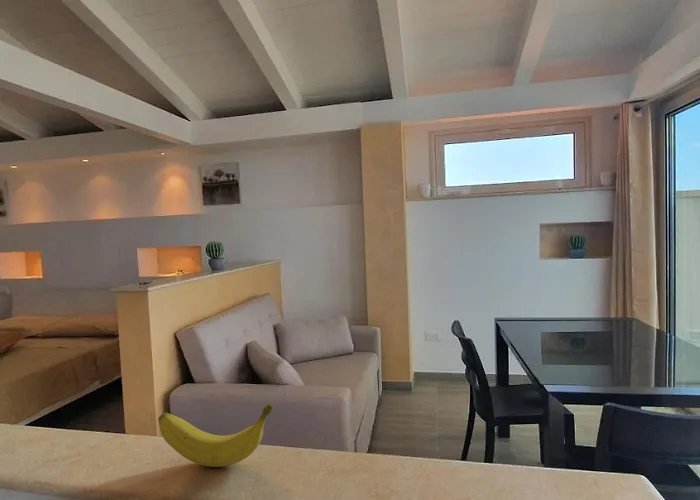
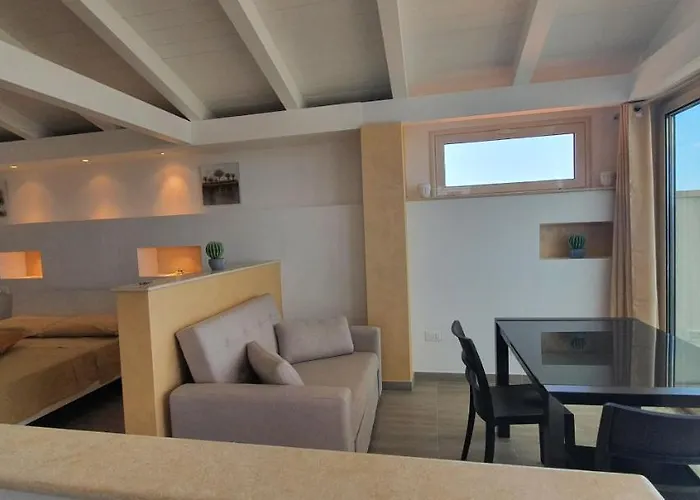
- banana [157,403,274,468]
